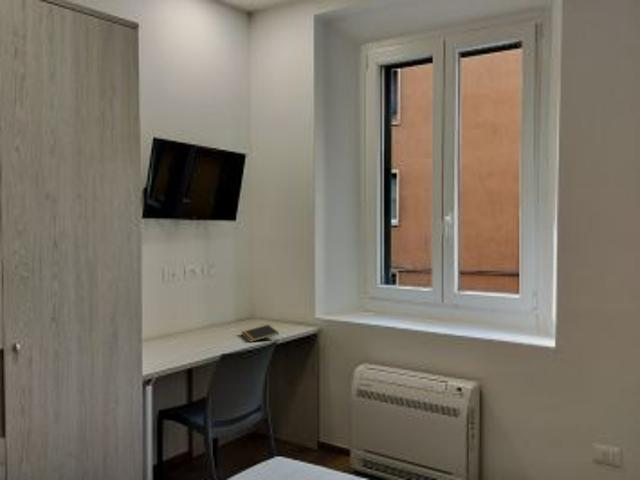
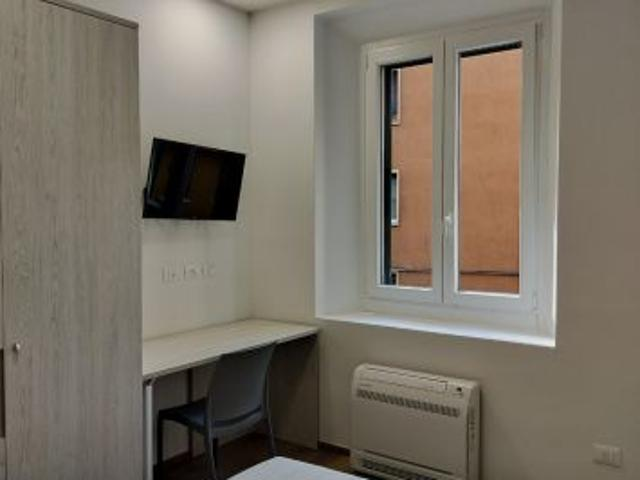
- notepad [240,324,280,343]
